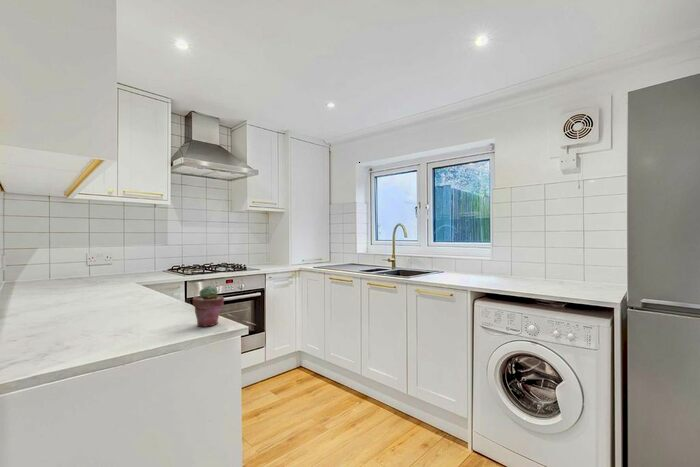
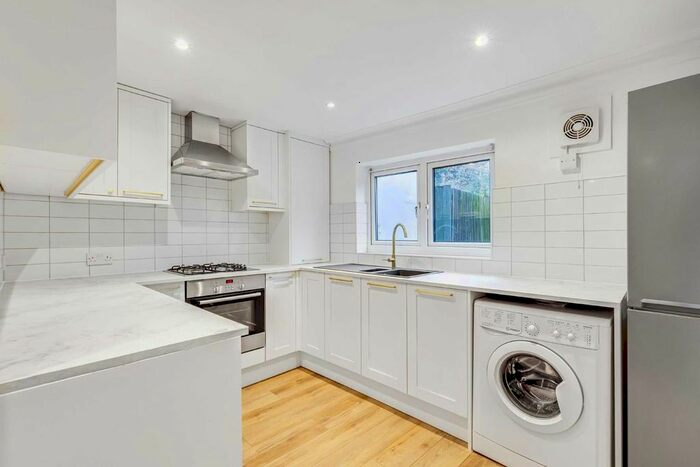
- potted succulent [192,285,225,328]
